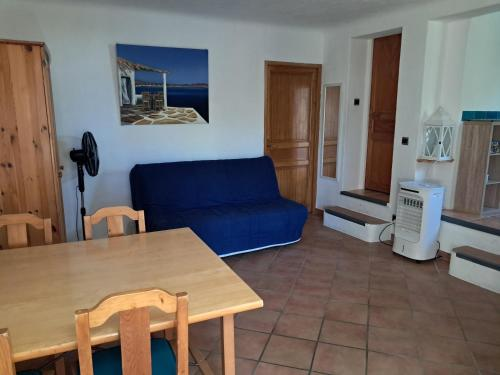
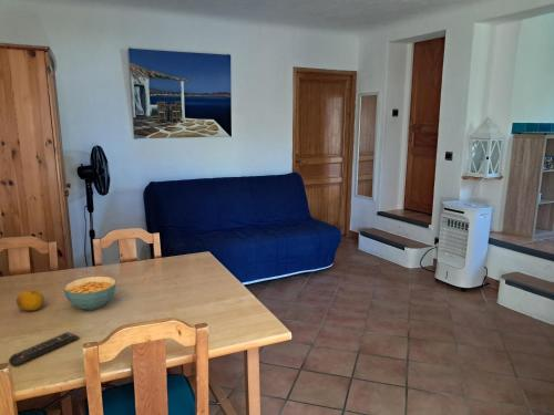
+ fruit [16,289,45,311]
+ cereal bowl [63,276,117,311]
+ remote control [8,331,80,367]
